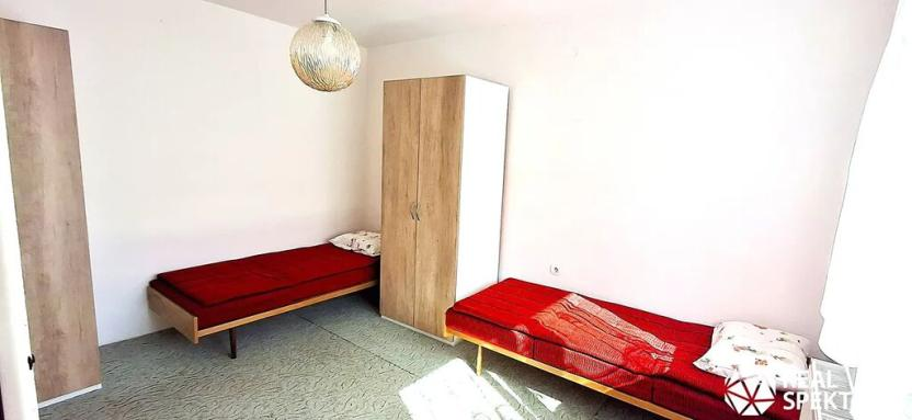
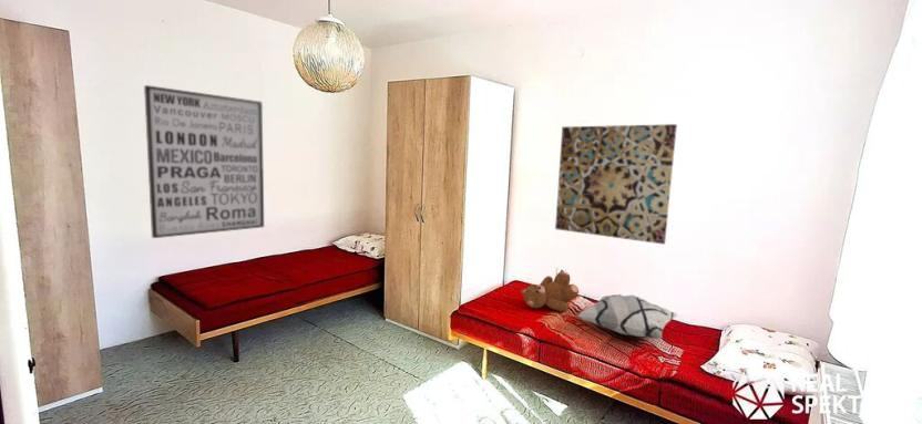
+ decorative pillow [576,293,679,340]
+ wall art [554,123,678,246]
+ wall art [143,84,265,239]
+ teddy bear [521,270,580,312]
